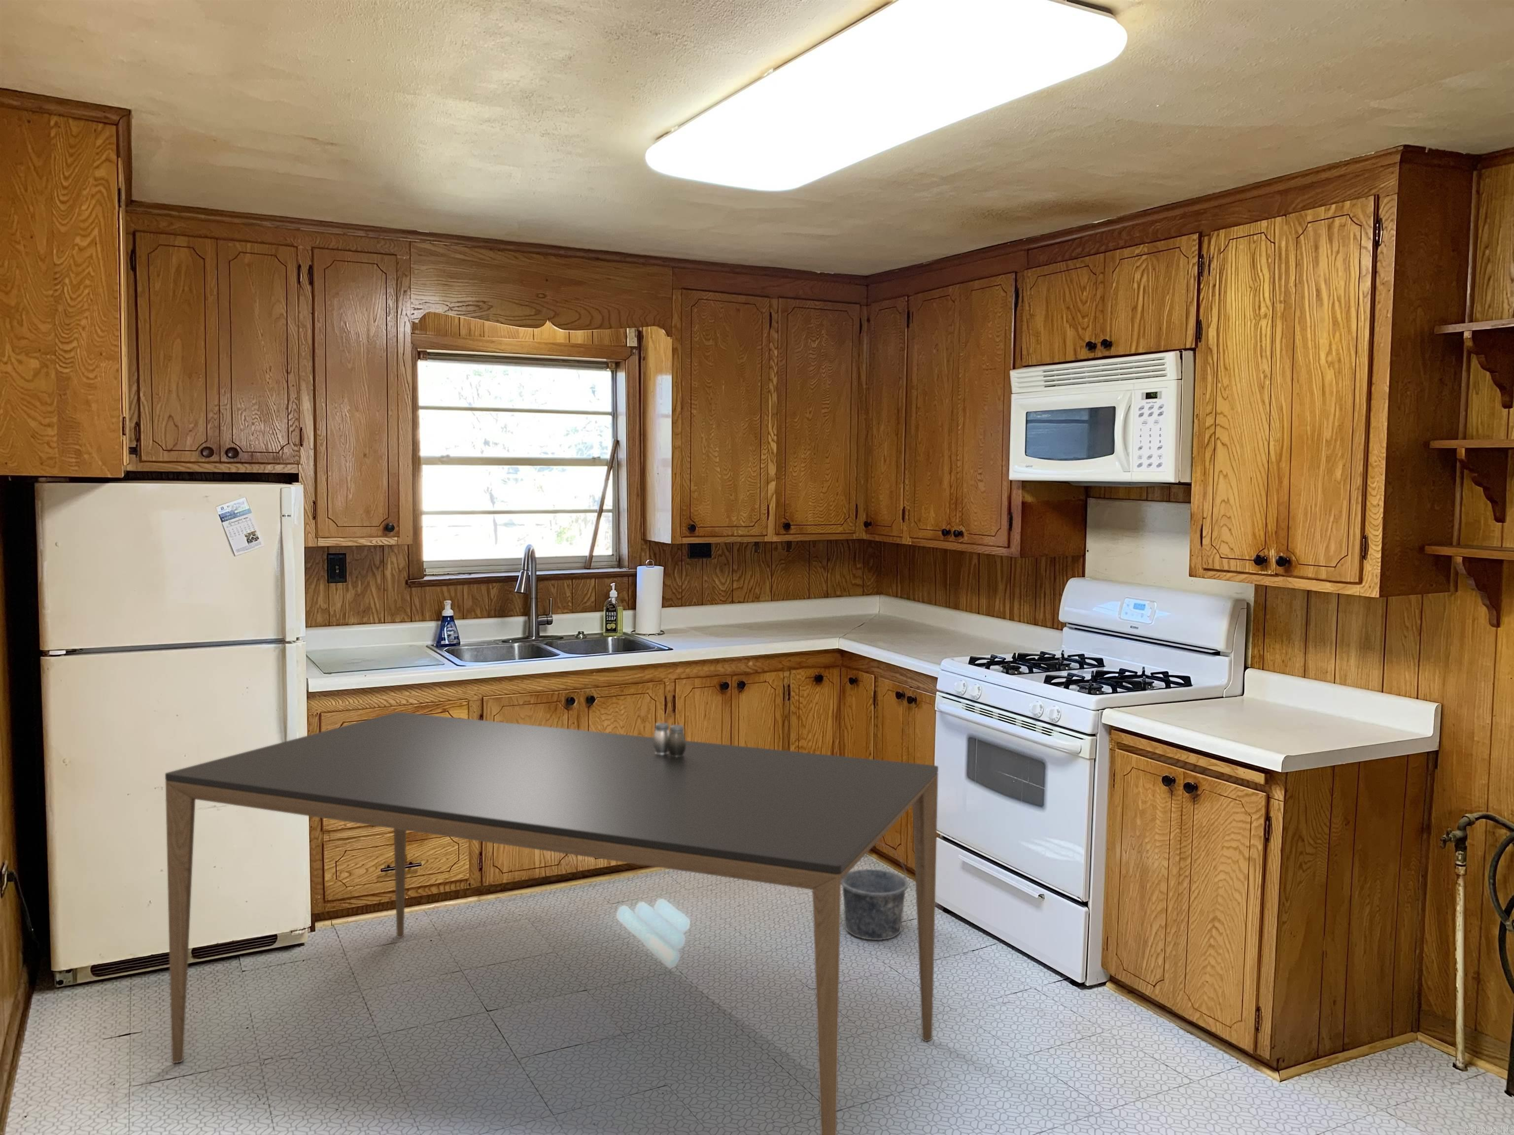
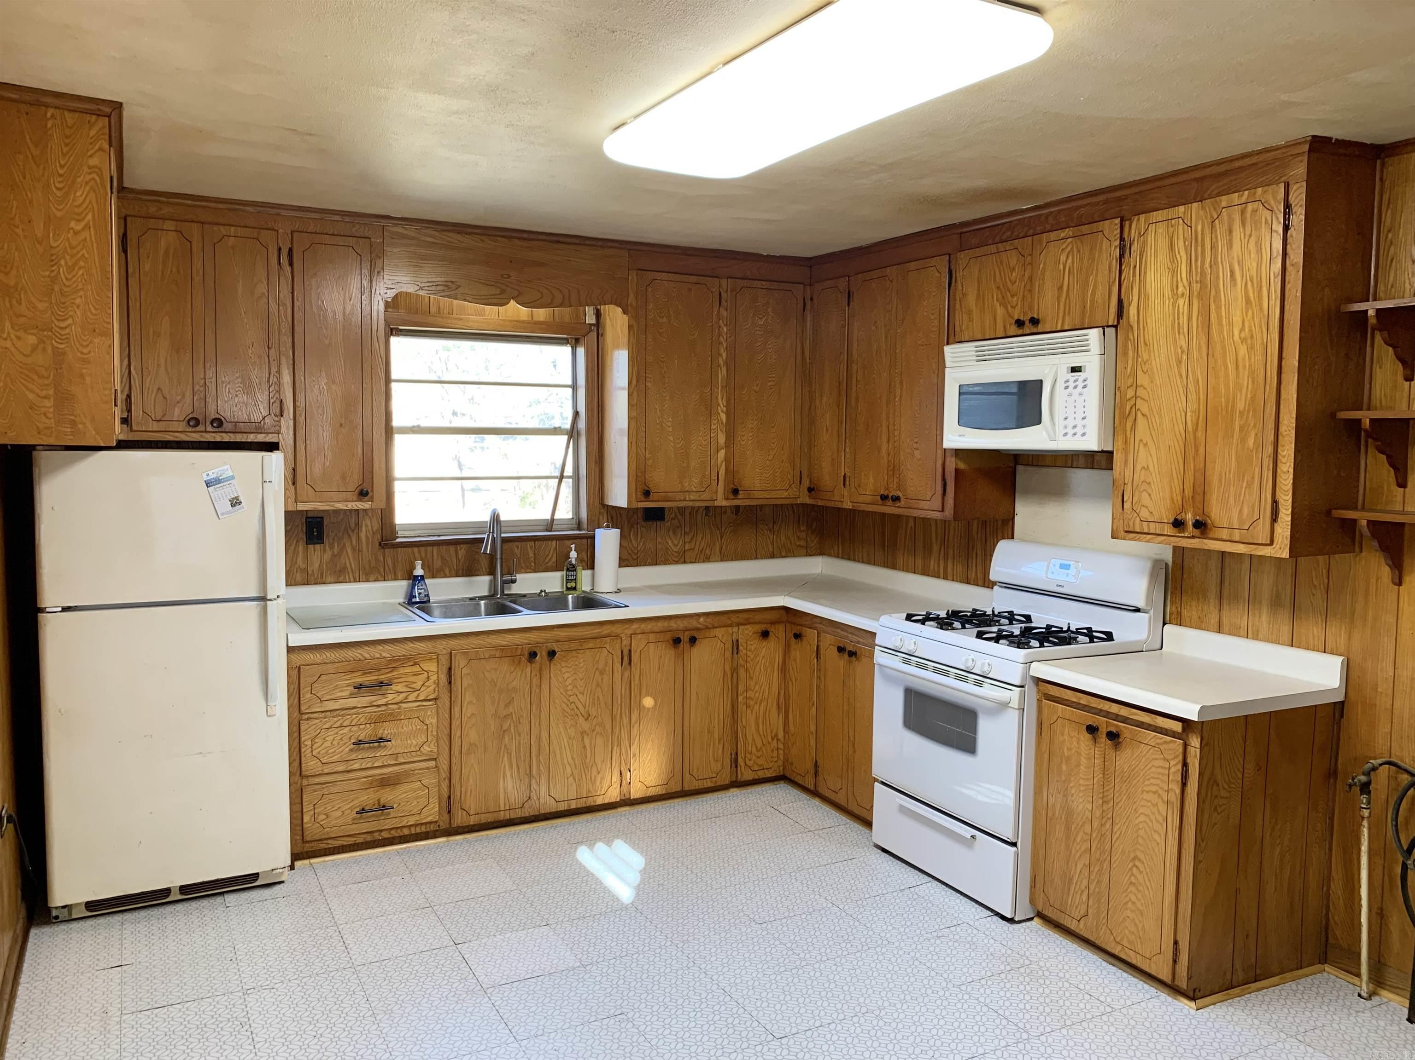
- bucket [840,843,908,941]
- salt and pepper shaker [653,722,685,757]
- dining table [165,712,939,1135]
